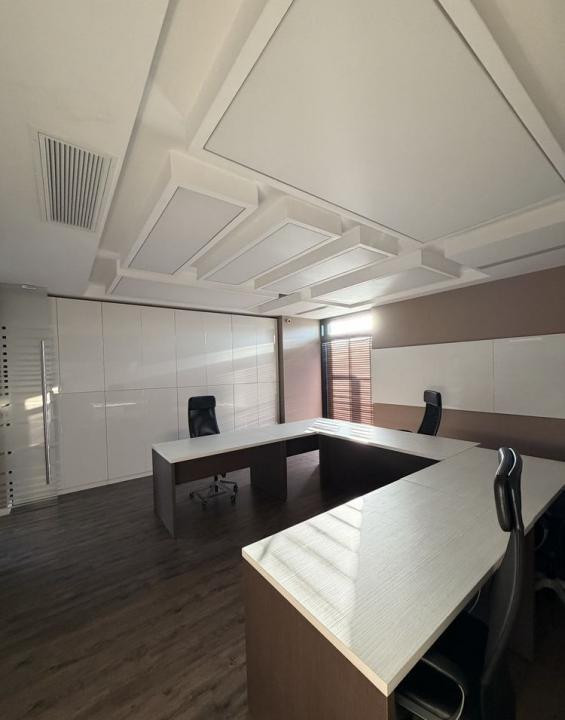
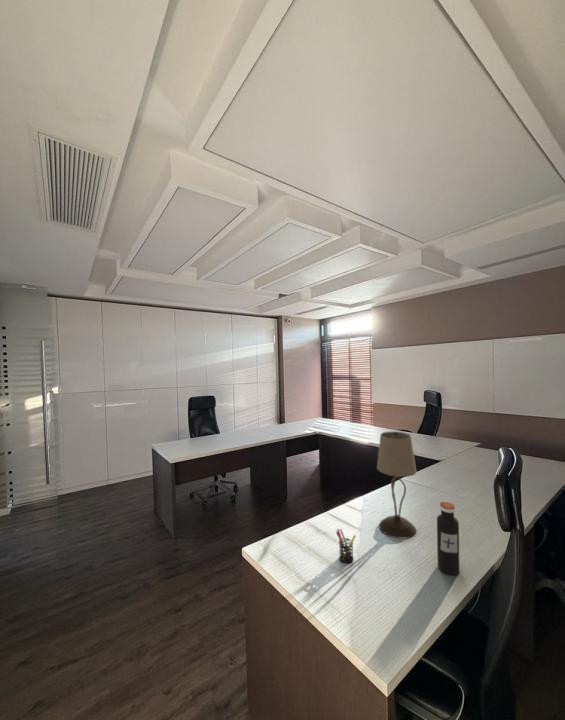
+ water bottle [436,501,461,576]
+ table lamp [376,431,418,539]
+ pen holder [335,528,357,564]
